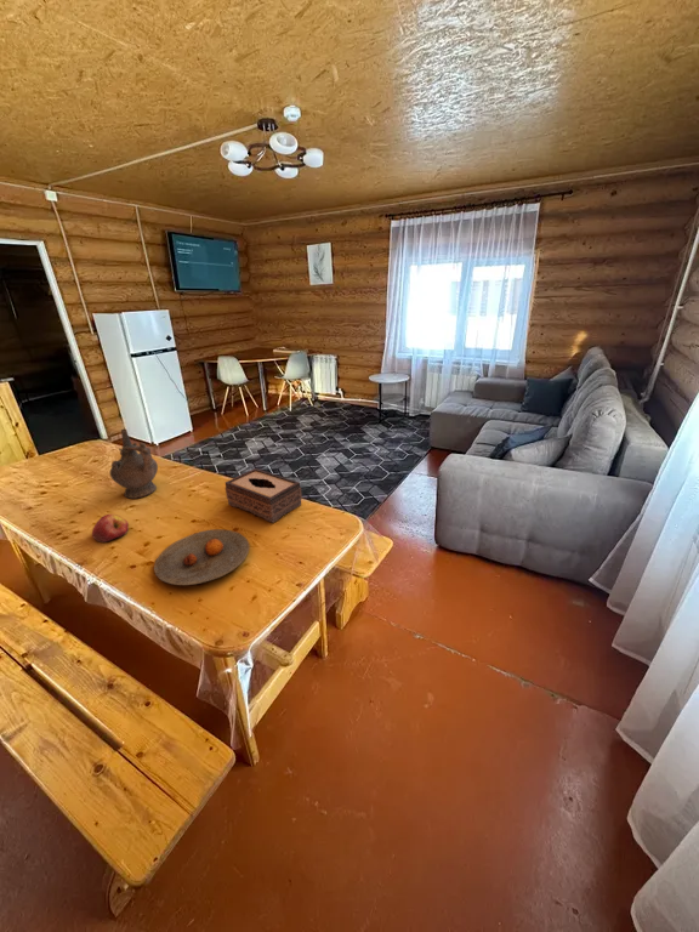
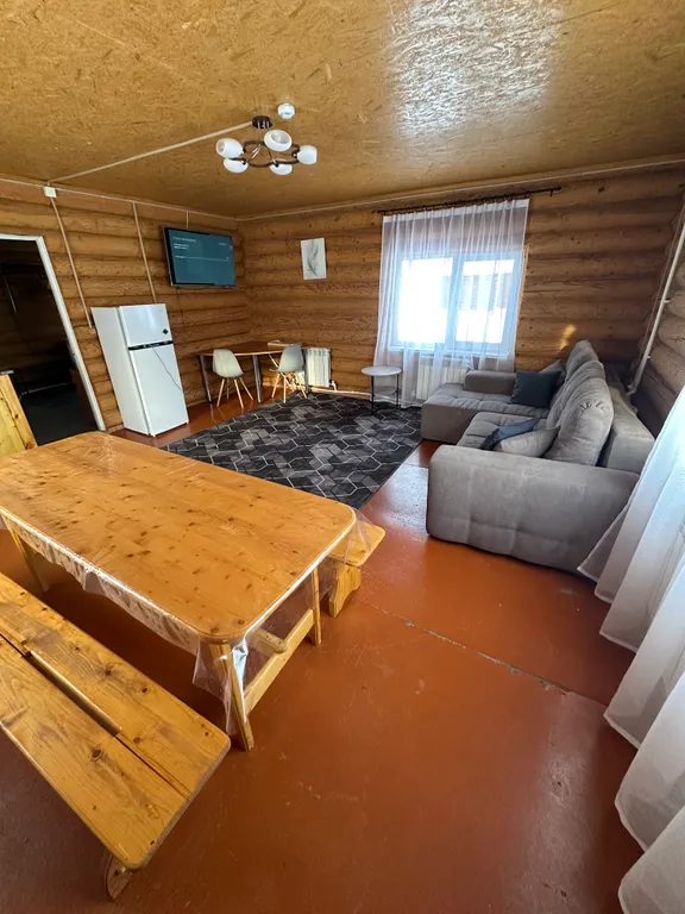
- plate [153,528,250,586]
- ceremonial vessel [109,428,159,500]
- tissue box [225,467,303,524]
- apple [91,513,130,544]
